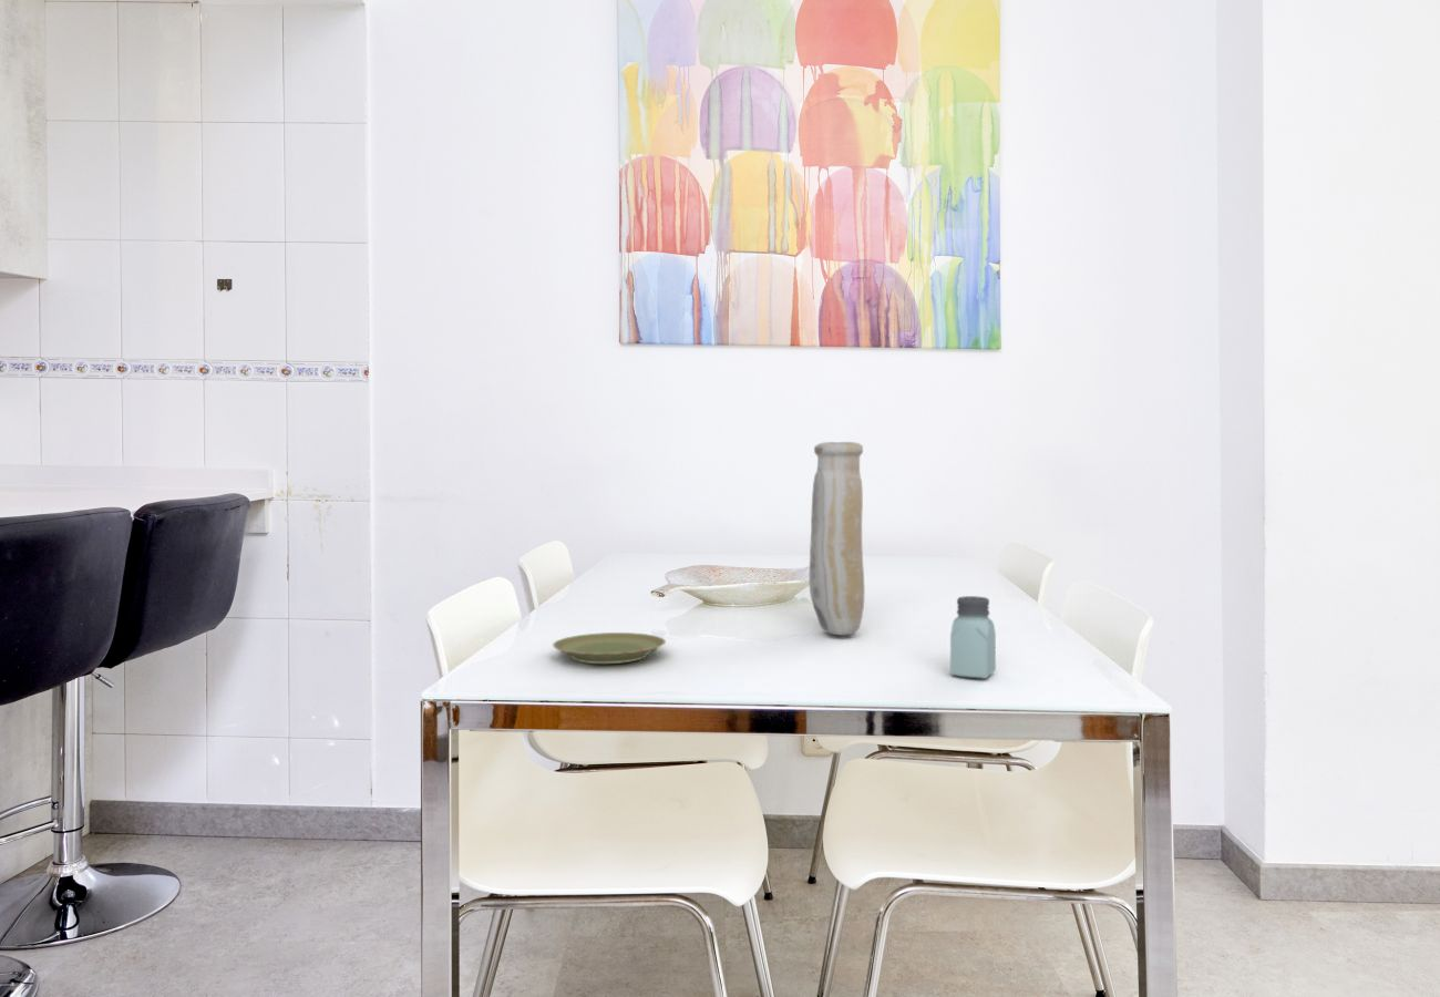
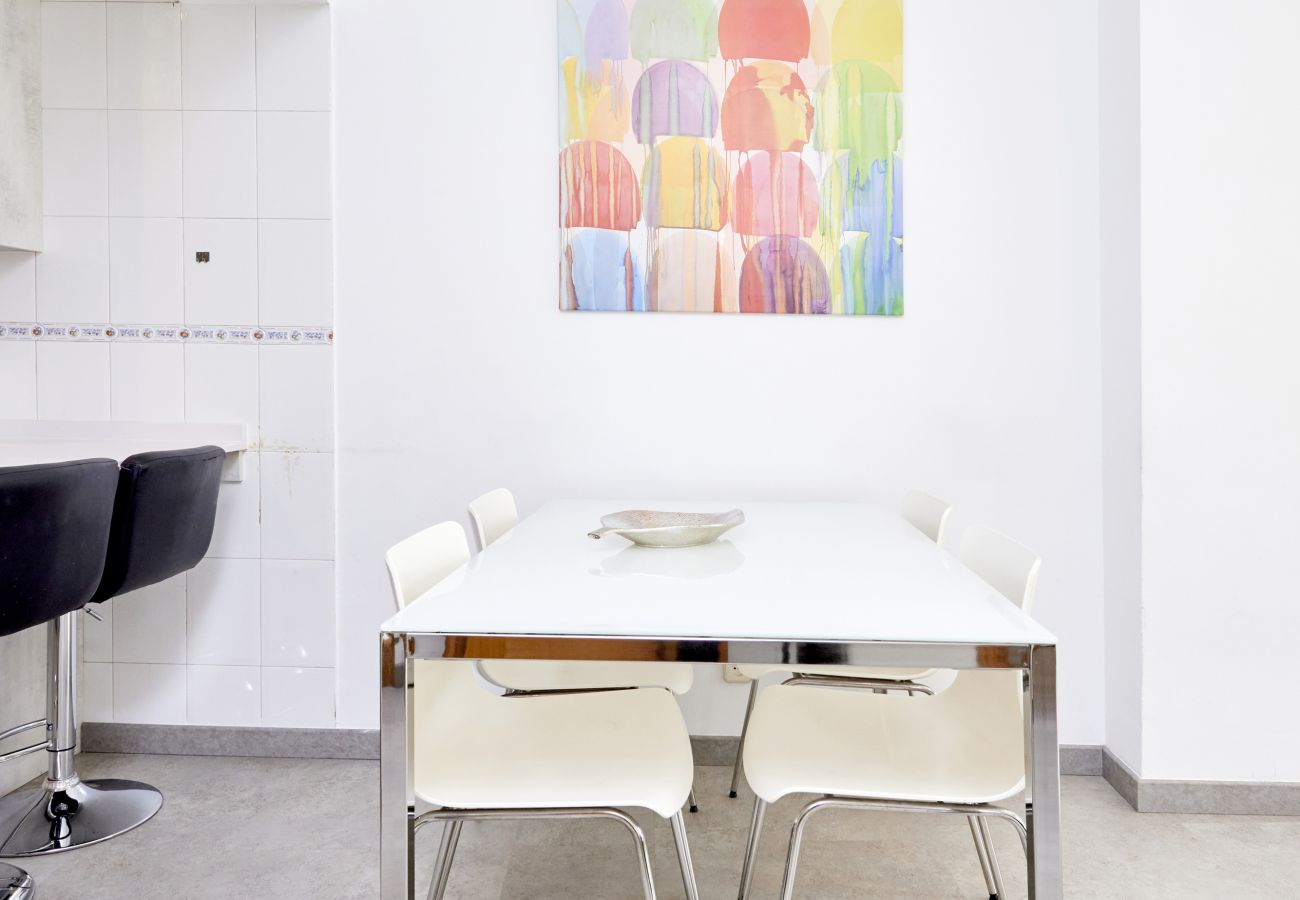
- saltshaker [949,595,997,680]
- plate [552,631,667,665]
- vase [809,441,865,636]
